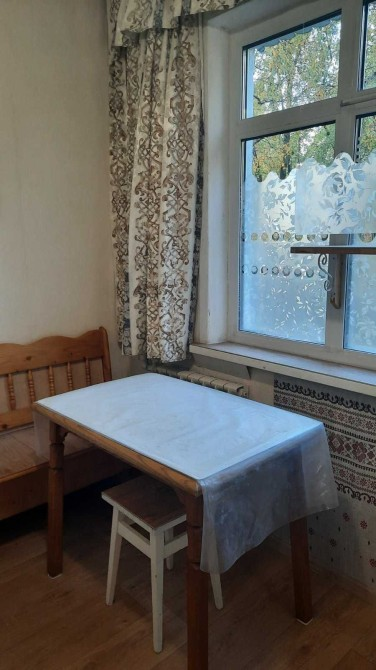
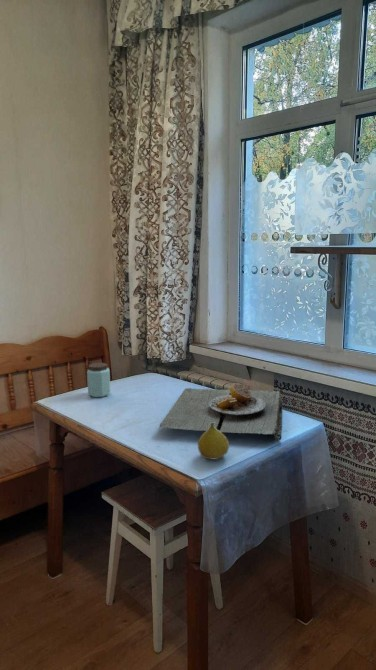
+ plate [158,382,284,443]
+ peanut butter [86,362,111,398]
+ fruit [197,422,230,460]
